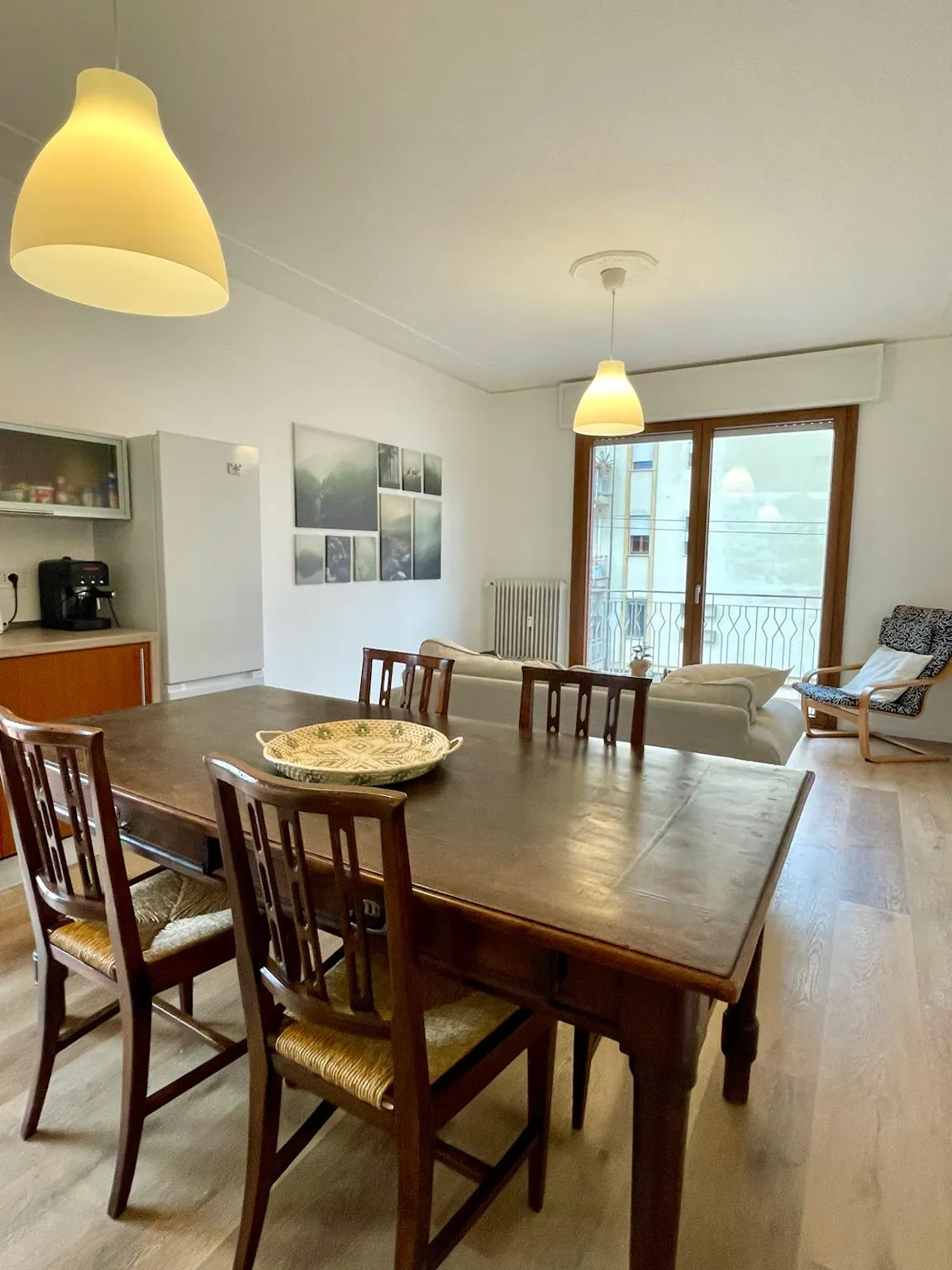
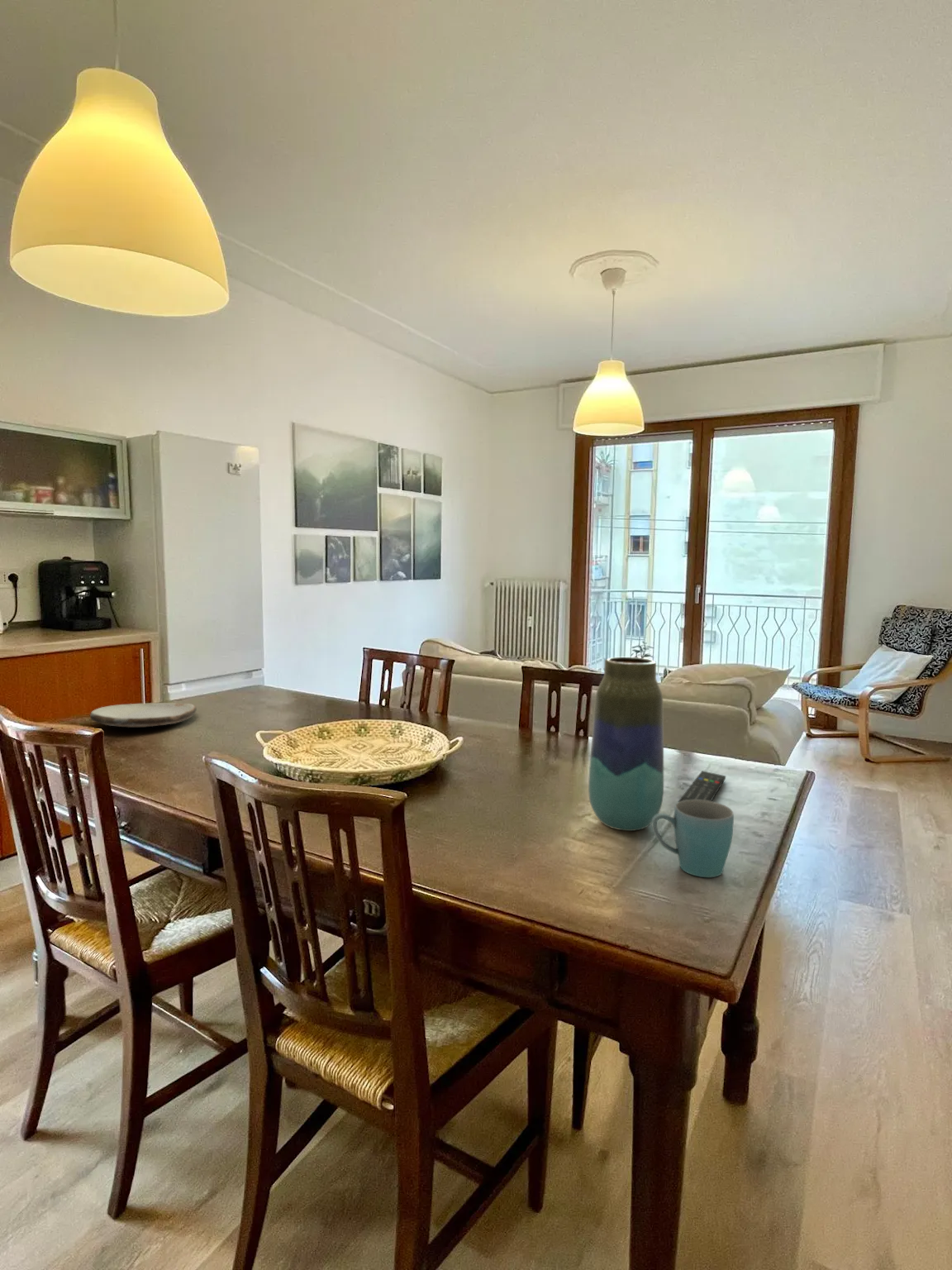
+ plate [89,702,197,728]
+ remote control [678,770,726,802]
+ mug [651,800,735,878]
+ vase [588,656,664,832]
